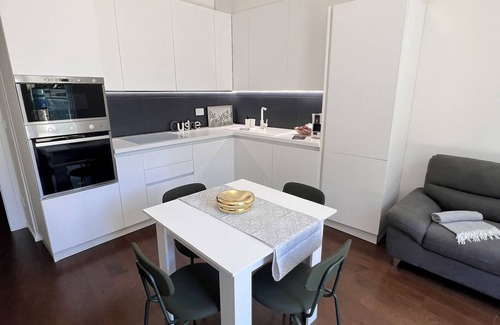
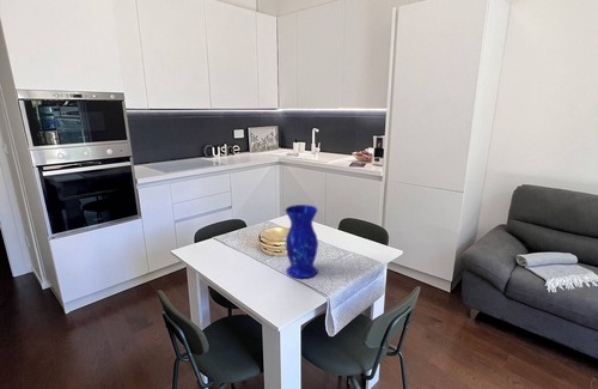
+ vase [283,203,319,279]
